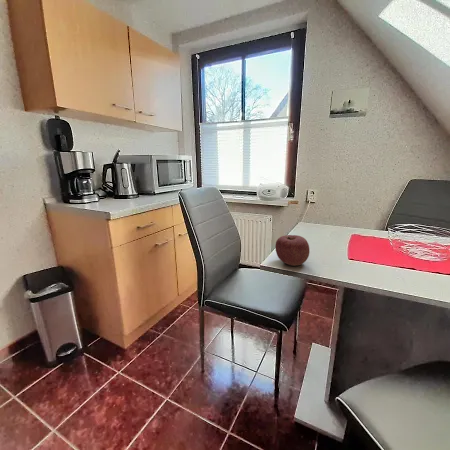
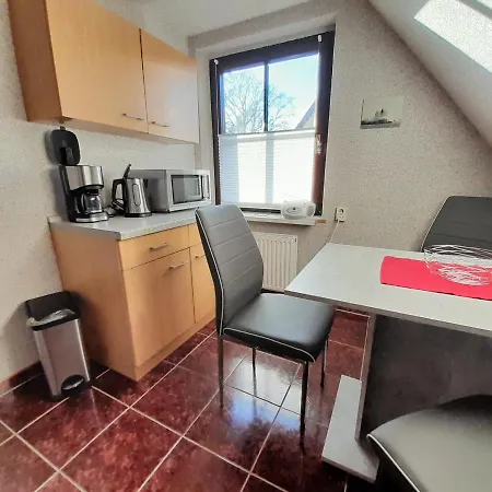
- apple [274,234,311,267]
